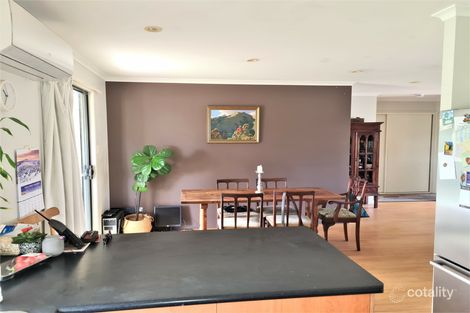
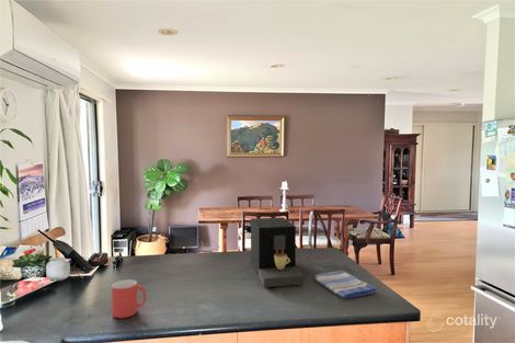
+ mug [111,278,147,319]
+ dish towel [313,270,377,299]
+ coffee maker [250,217,305,288]
